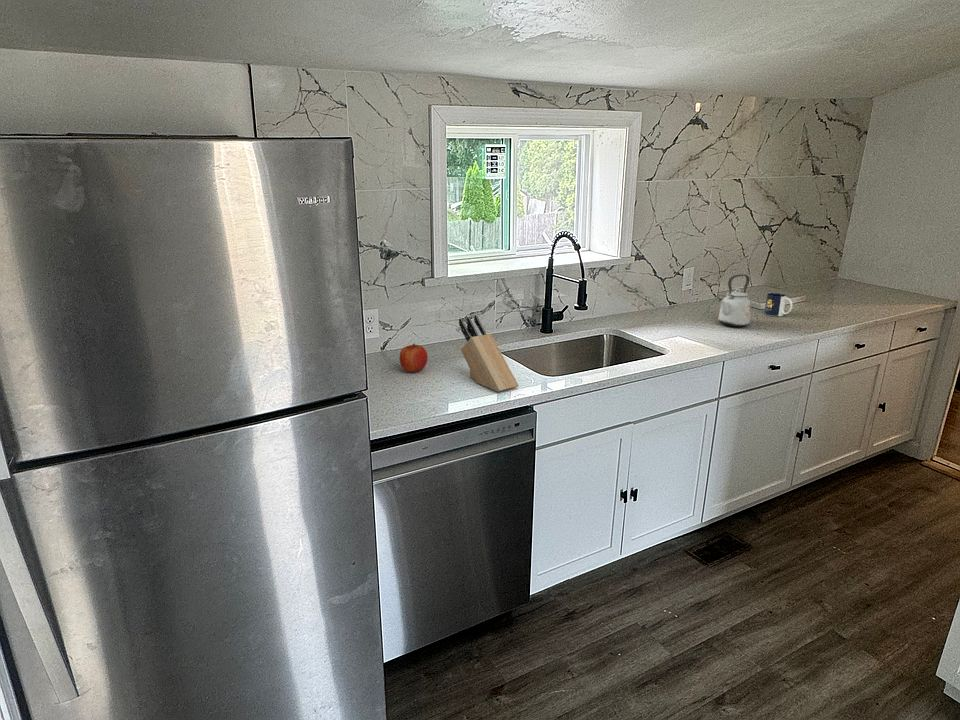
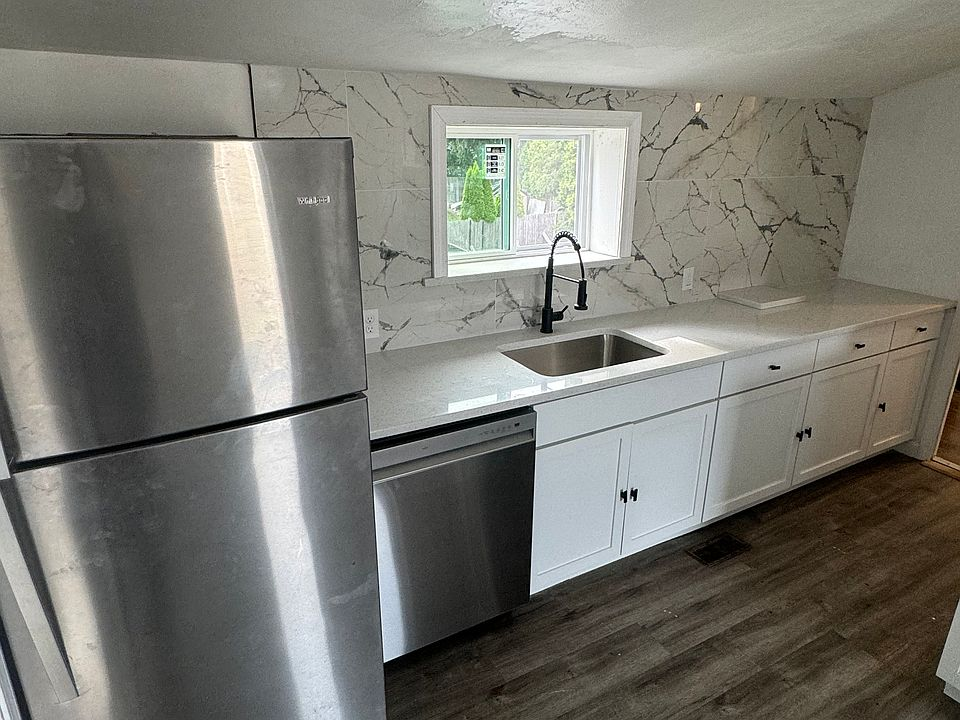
- kettle [717,273,751,328]
- knife block [458,314,520,393]
- fruit [399,343,429,373]
- mug [763,292,793,317]
